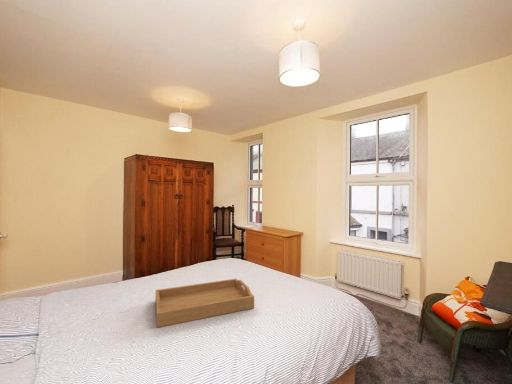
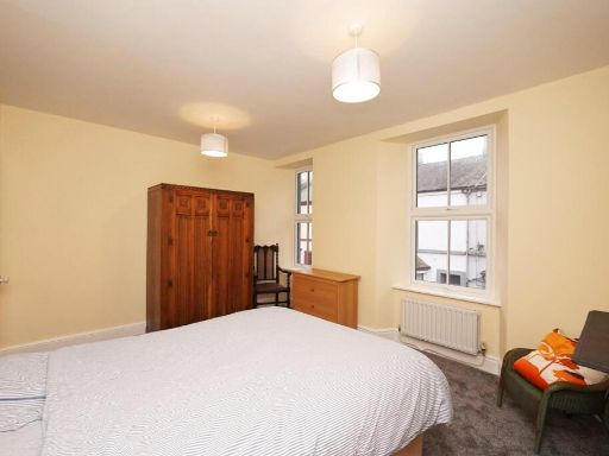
- serving tray [155,278,255,328]
